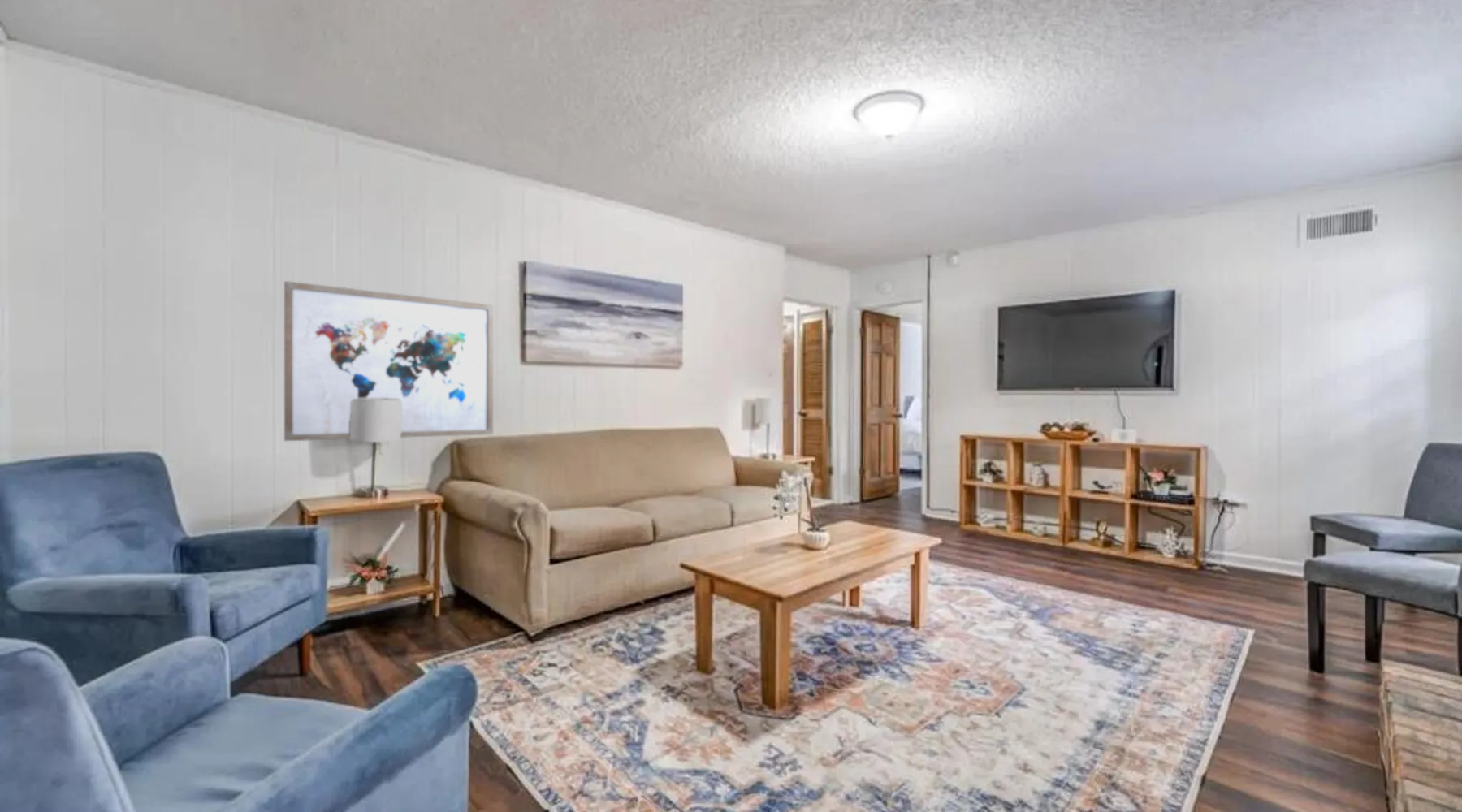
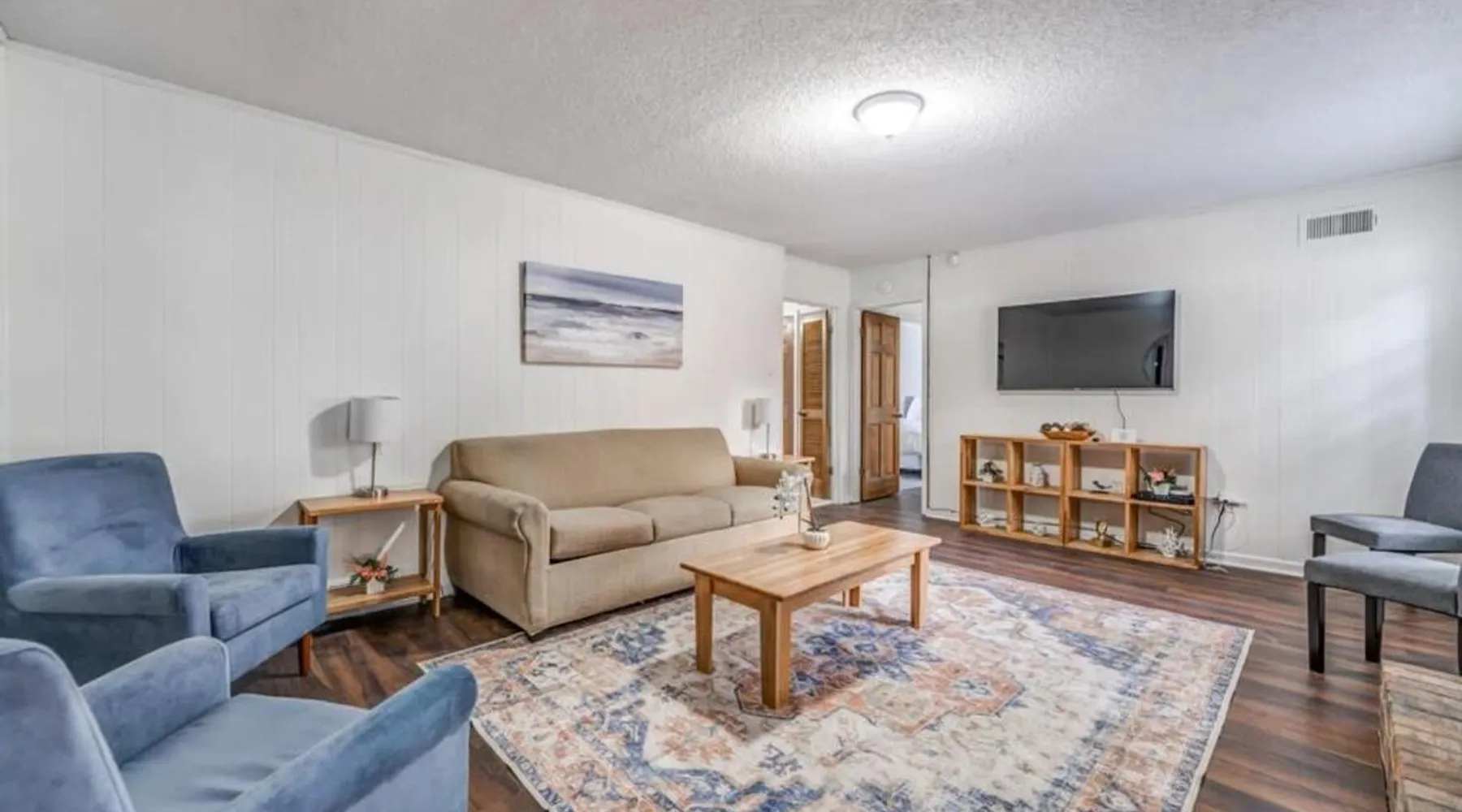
- wall art [283,280,494,442]
